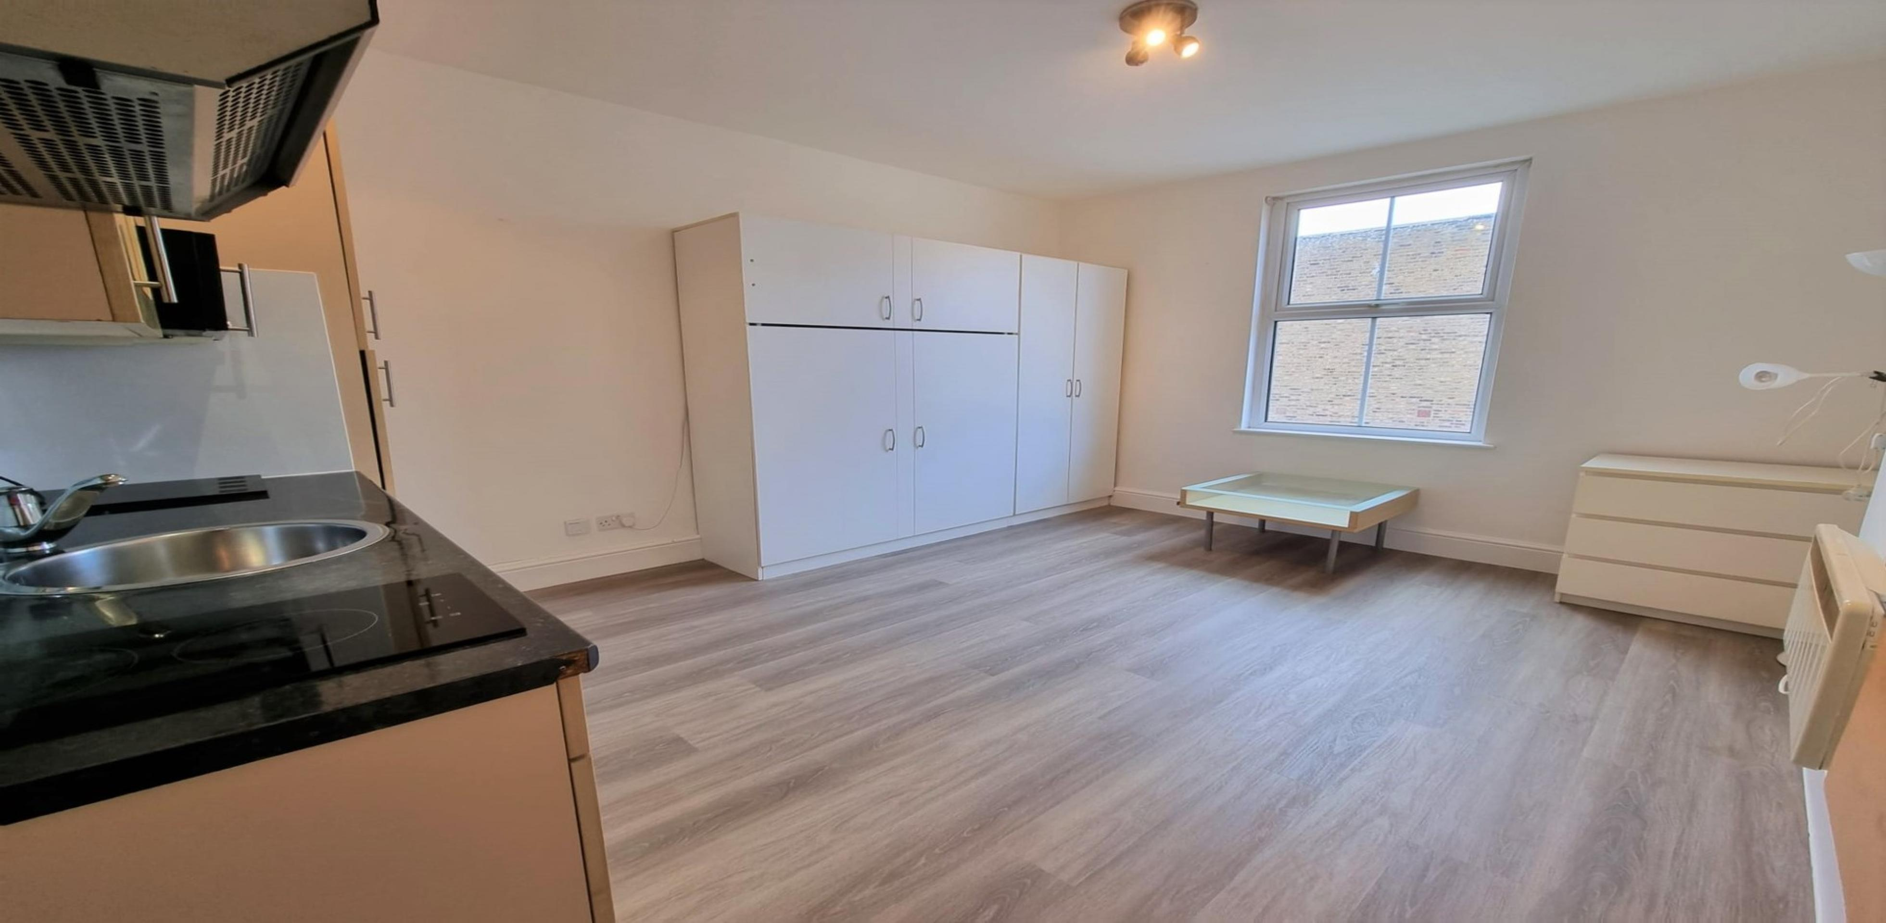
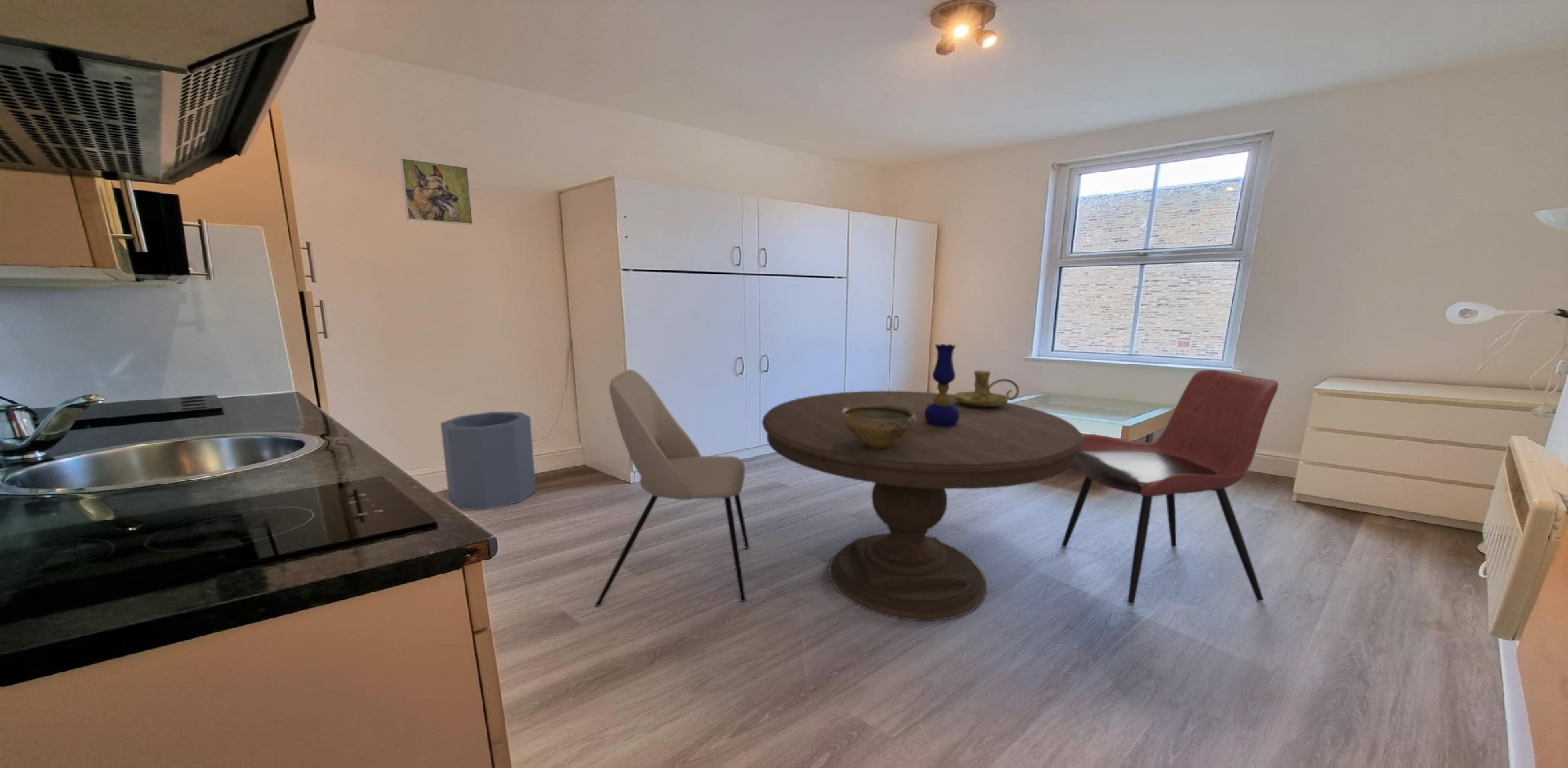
+ candle holder [954,370,1019,407]
+ dining chair [1061,370,1279,605]
+ dining chair [595,369,750,607]
+ trash can [440,411,537,510]
+ dining table [762,390,1083,621]
+ bowl [840,404,916,449]
+ oil lamp [925,344,959,427]
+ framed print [400,157,473,225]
